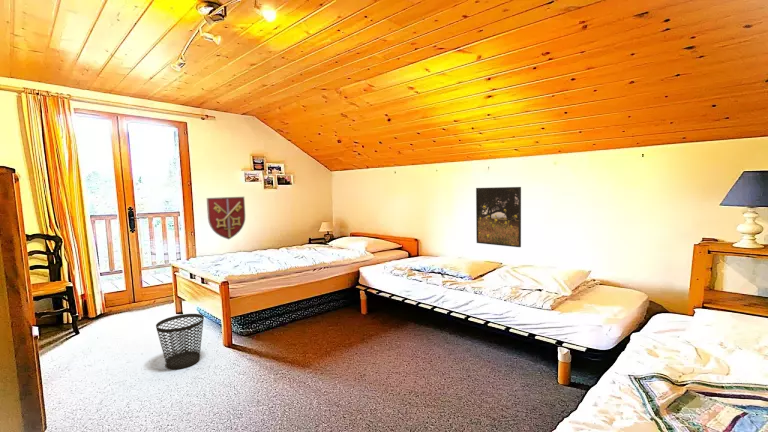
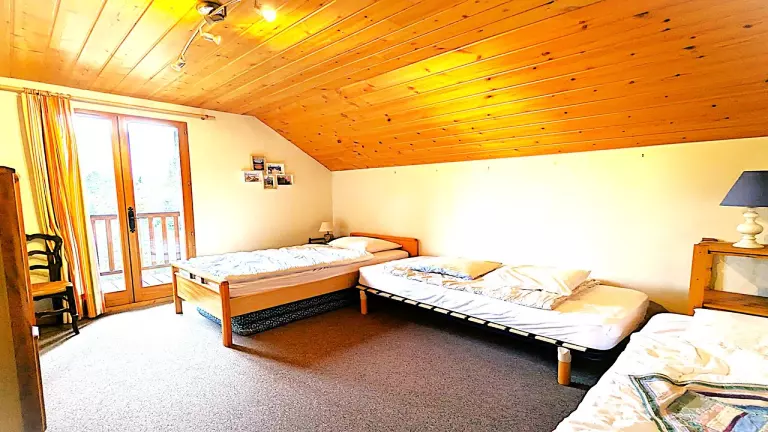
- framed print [475,186,522,248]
- decorative shield [206,196,246,240]
- wastebasket [155,313,205,370]
